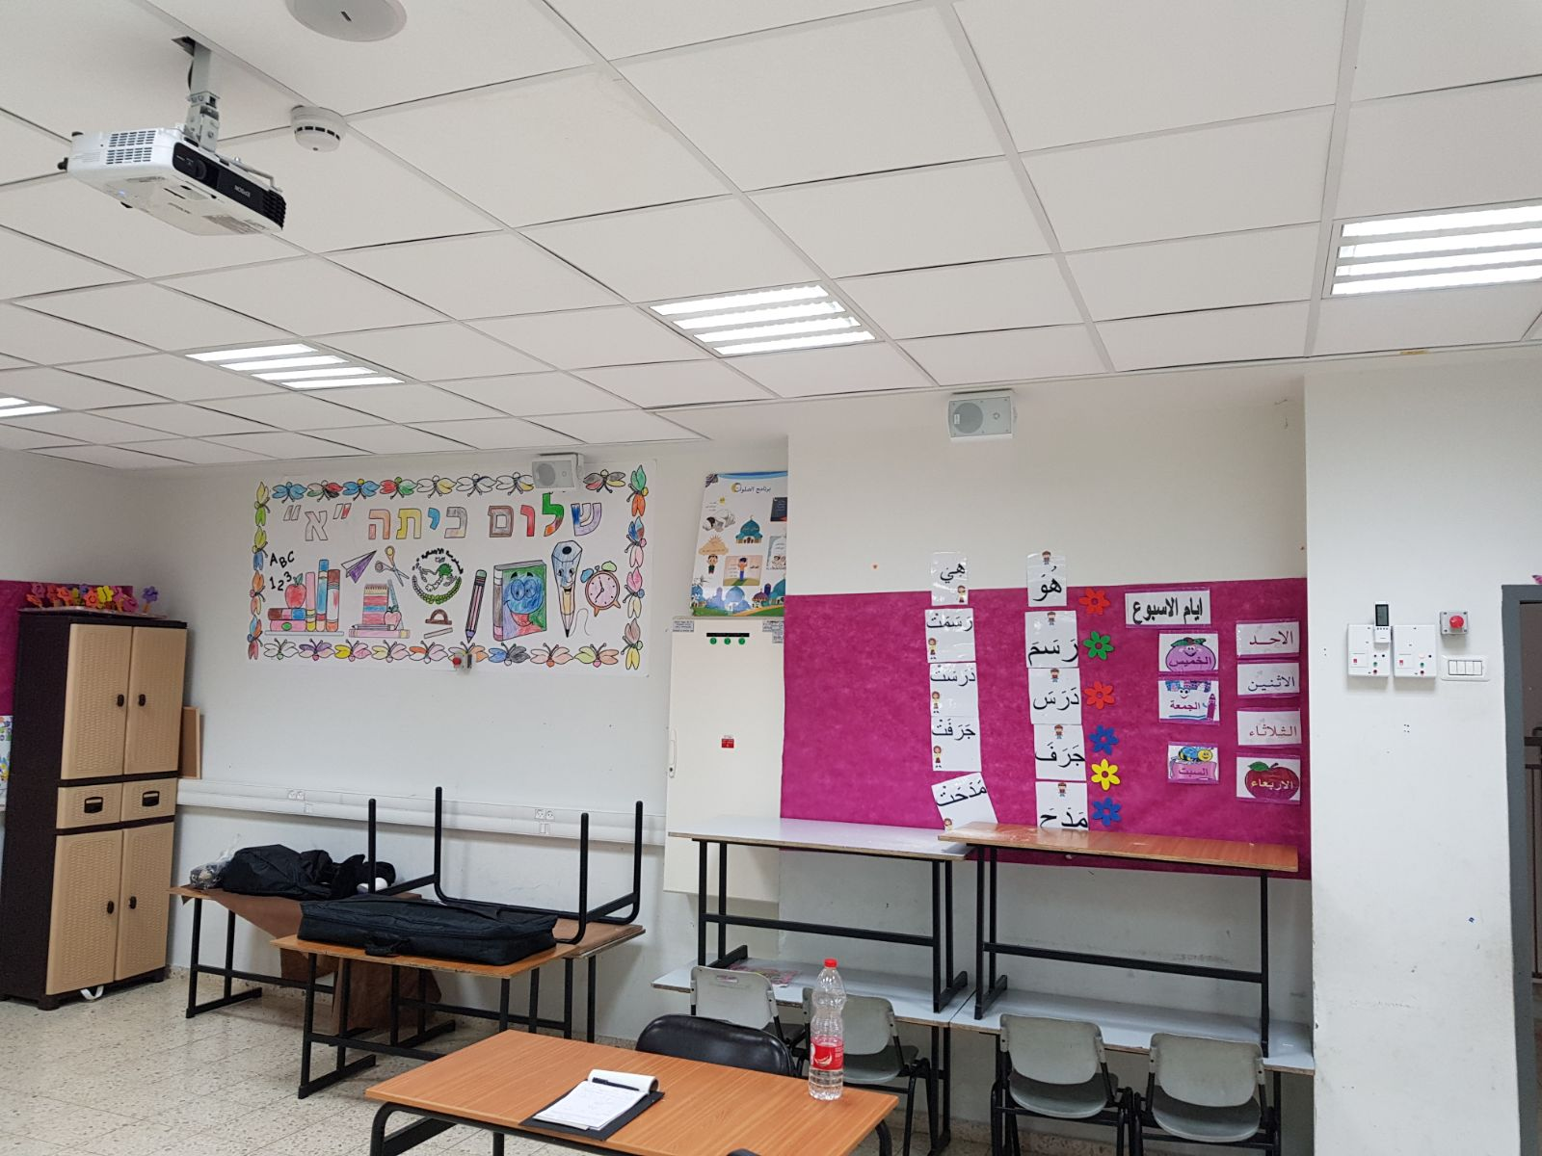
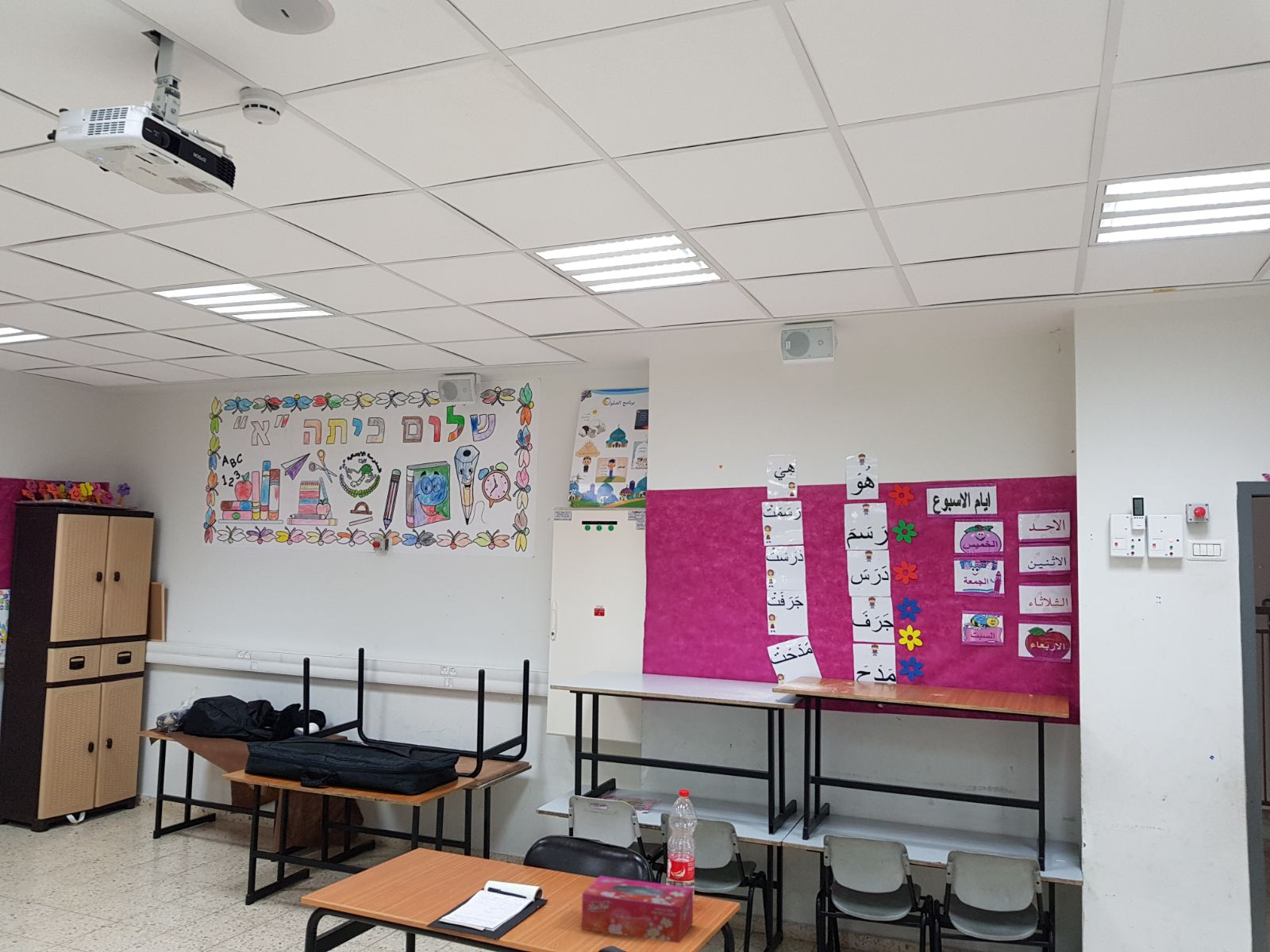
+ tissue box [581,875,694,944]
